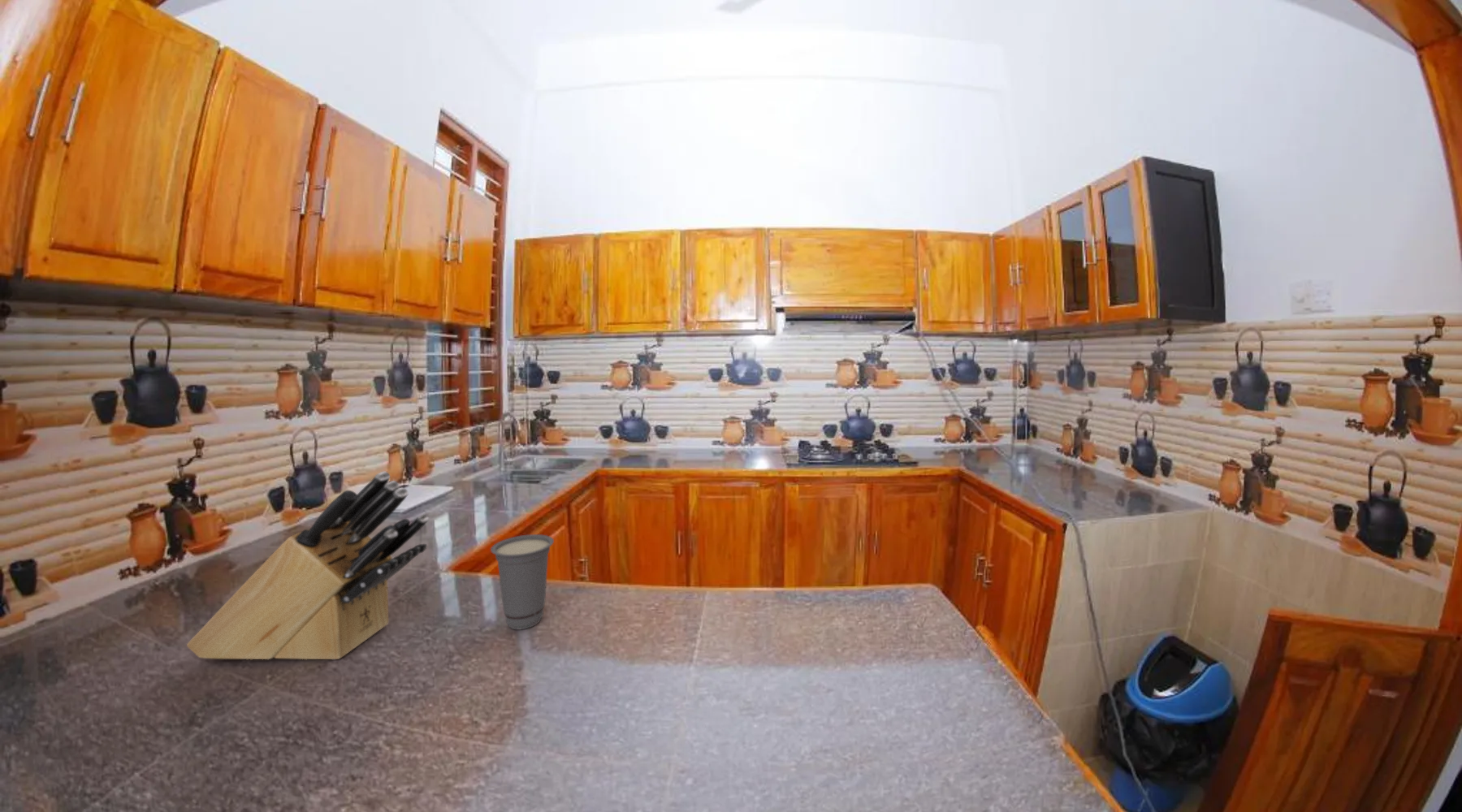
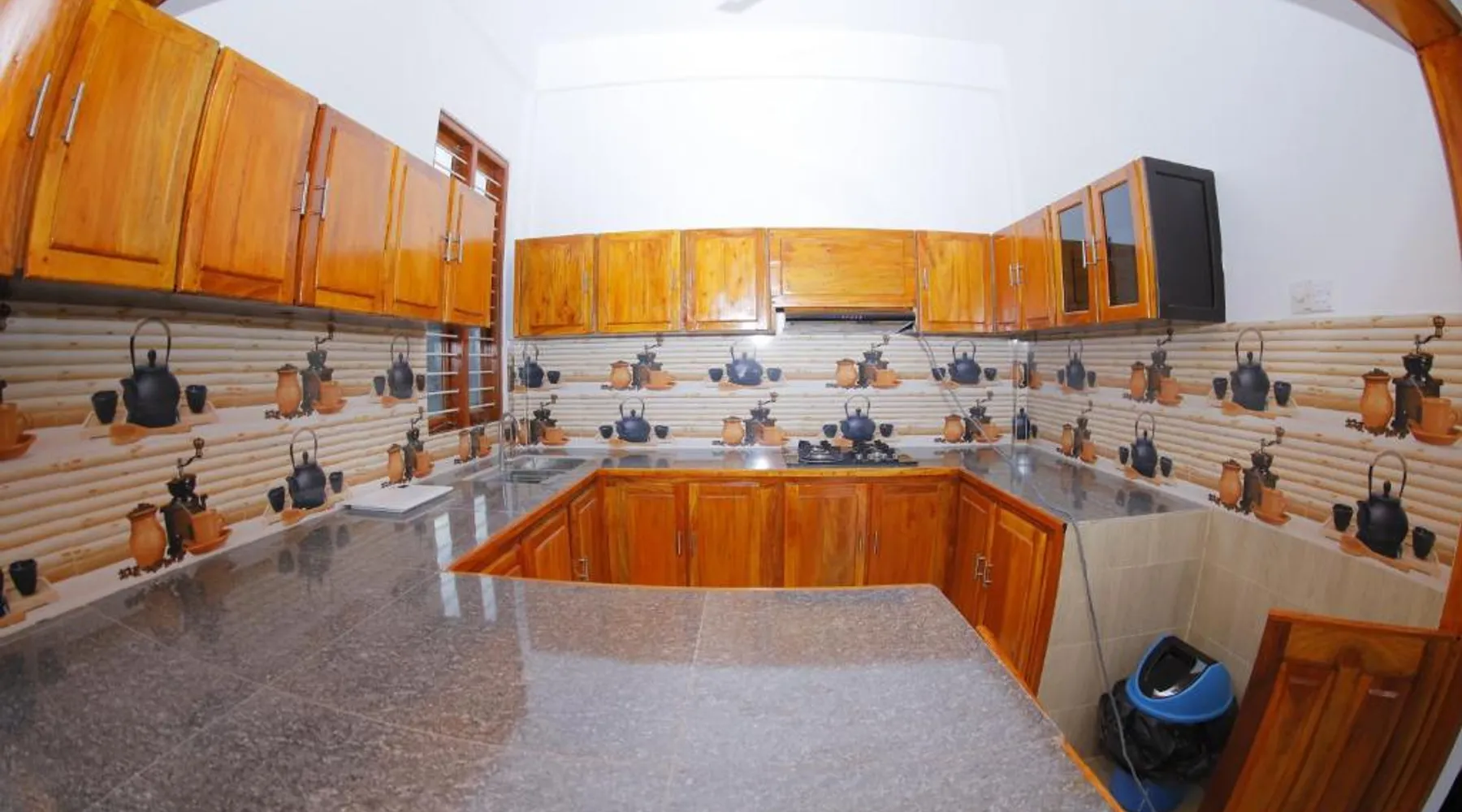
- knife block [186,471,430,660]
- cup [490,533,555,630]
